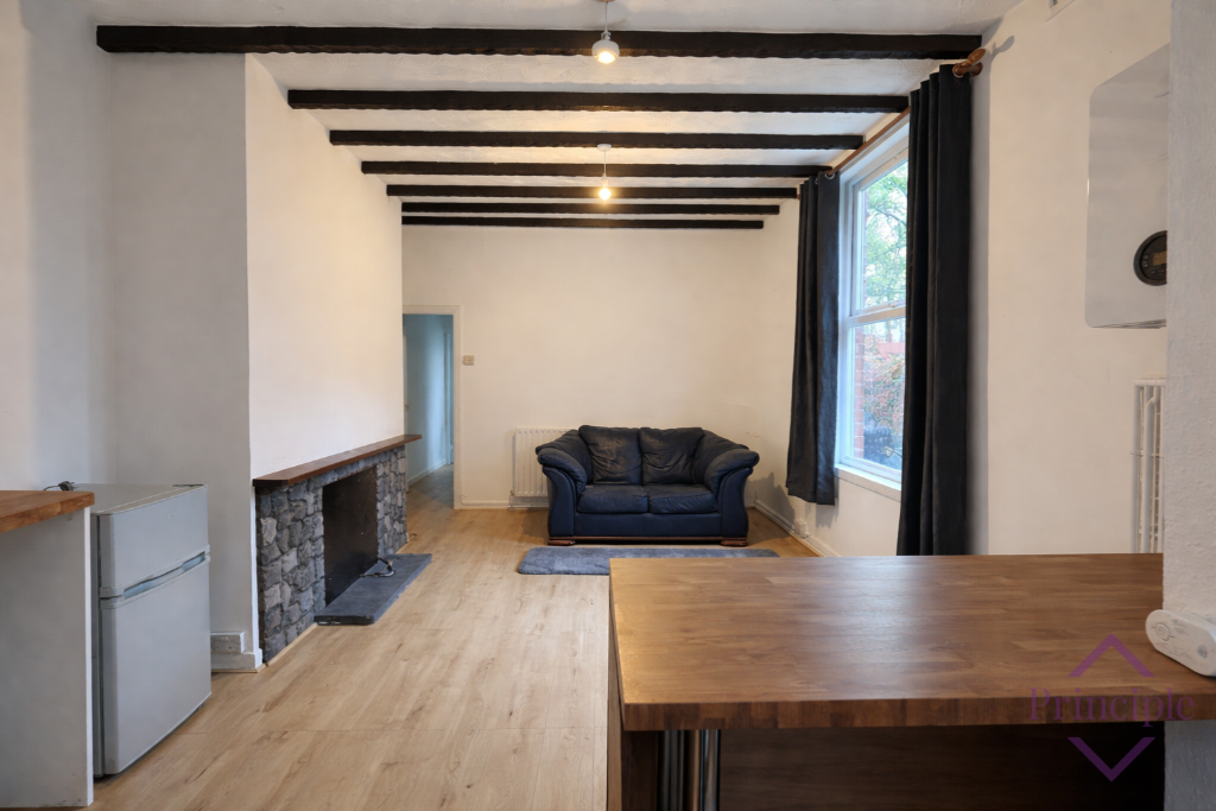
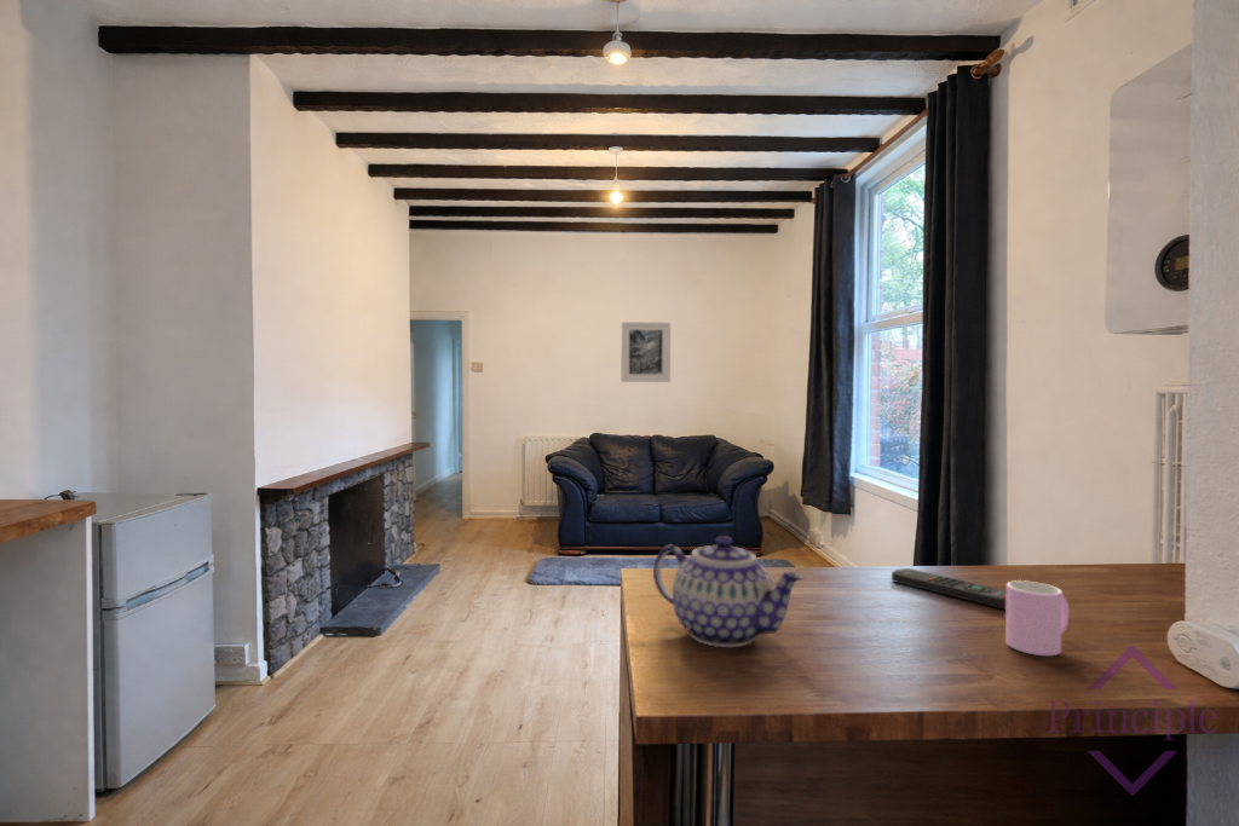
+ cup [1004,579,1070,657]
+ teapot [652,535,806,648]
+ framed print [620,320,672,383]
+ remote control [891,567,1007,611]
